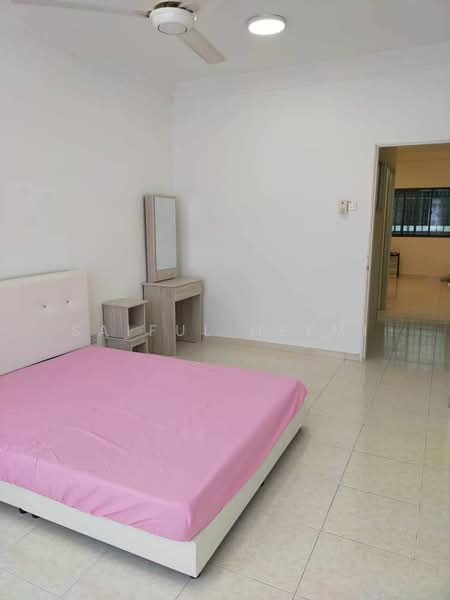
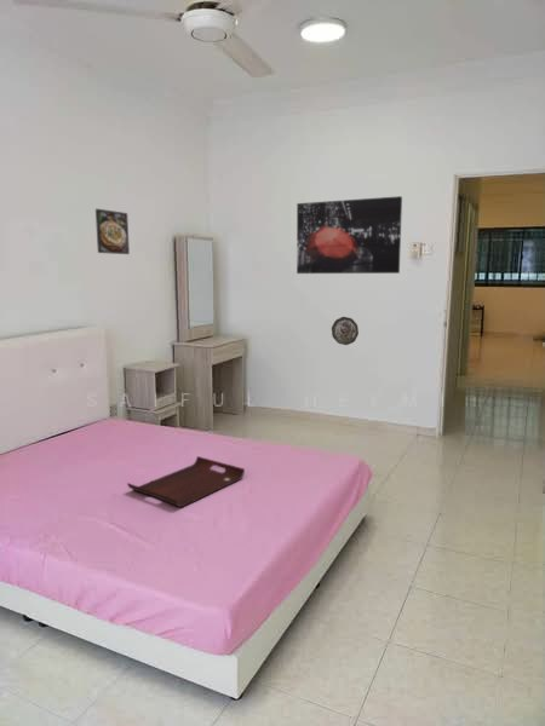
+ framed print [94,208,131,255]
+ decorative plate [331,316,360,346]
+ serving tray [126,455,246,508]
+ wall art [296,195,403,275]
